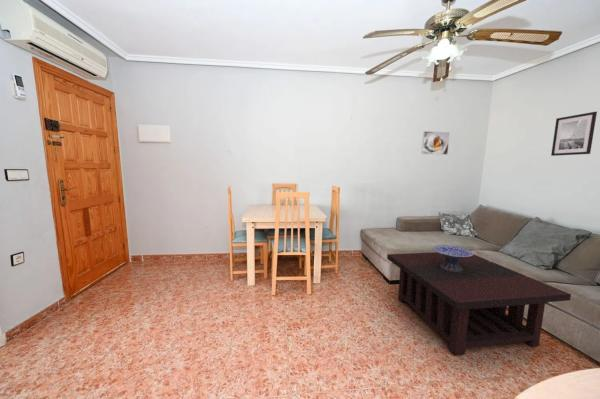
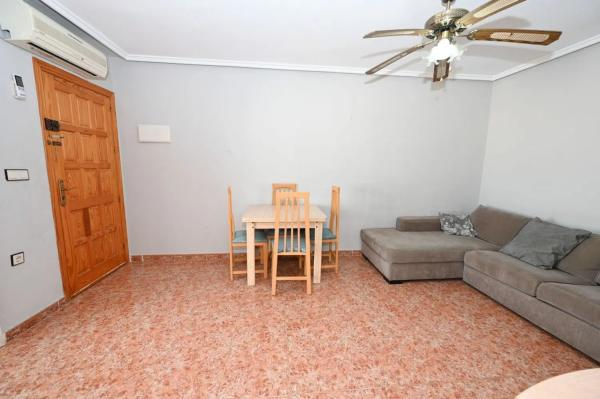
- decorative bowl [432,244,474,272]
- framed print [421,130,451,156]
- wall art [550,111,598,157]
- coffee table [386,251,572,356]
